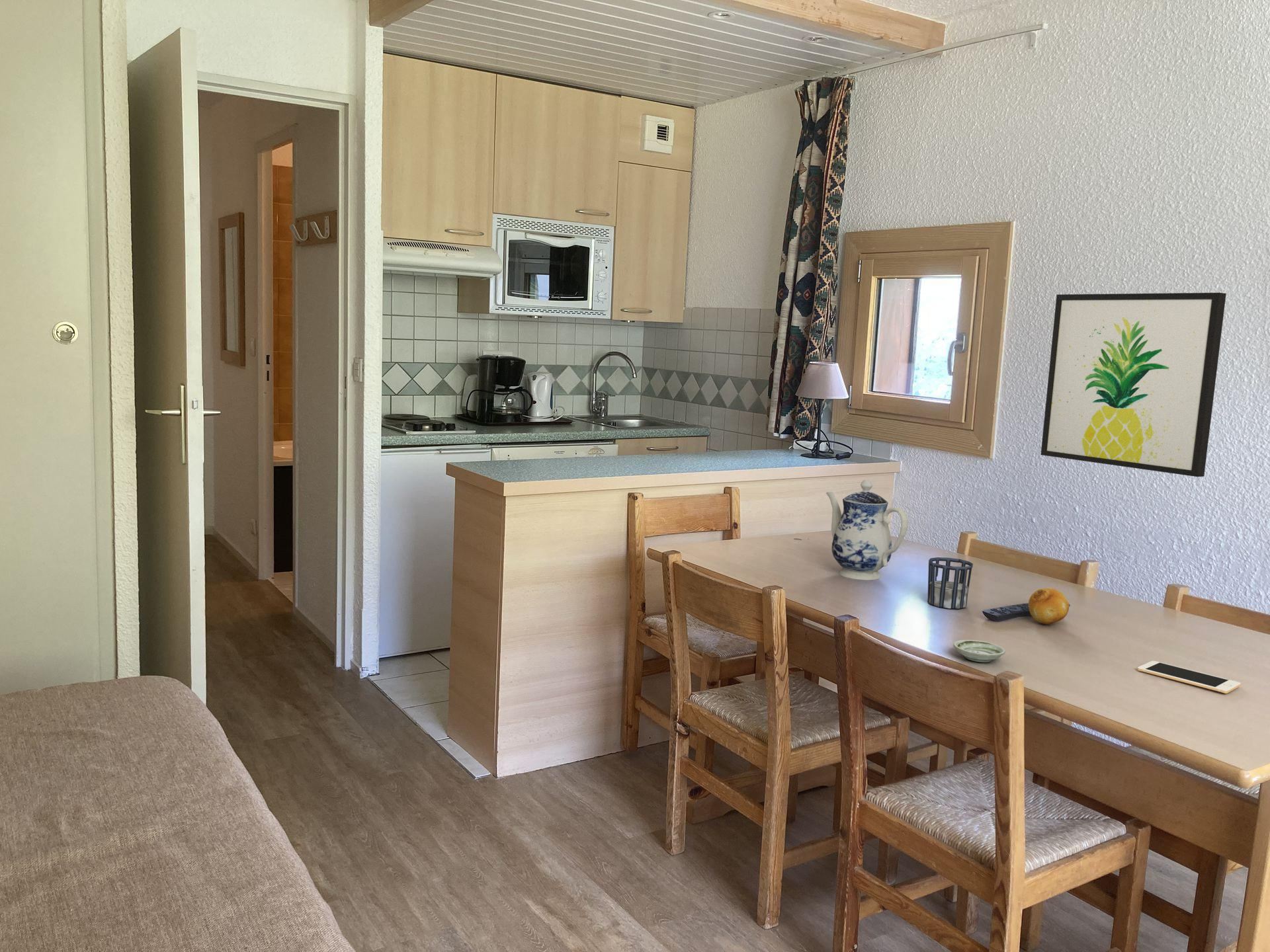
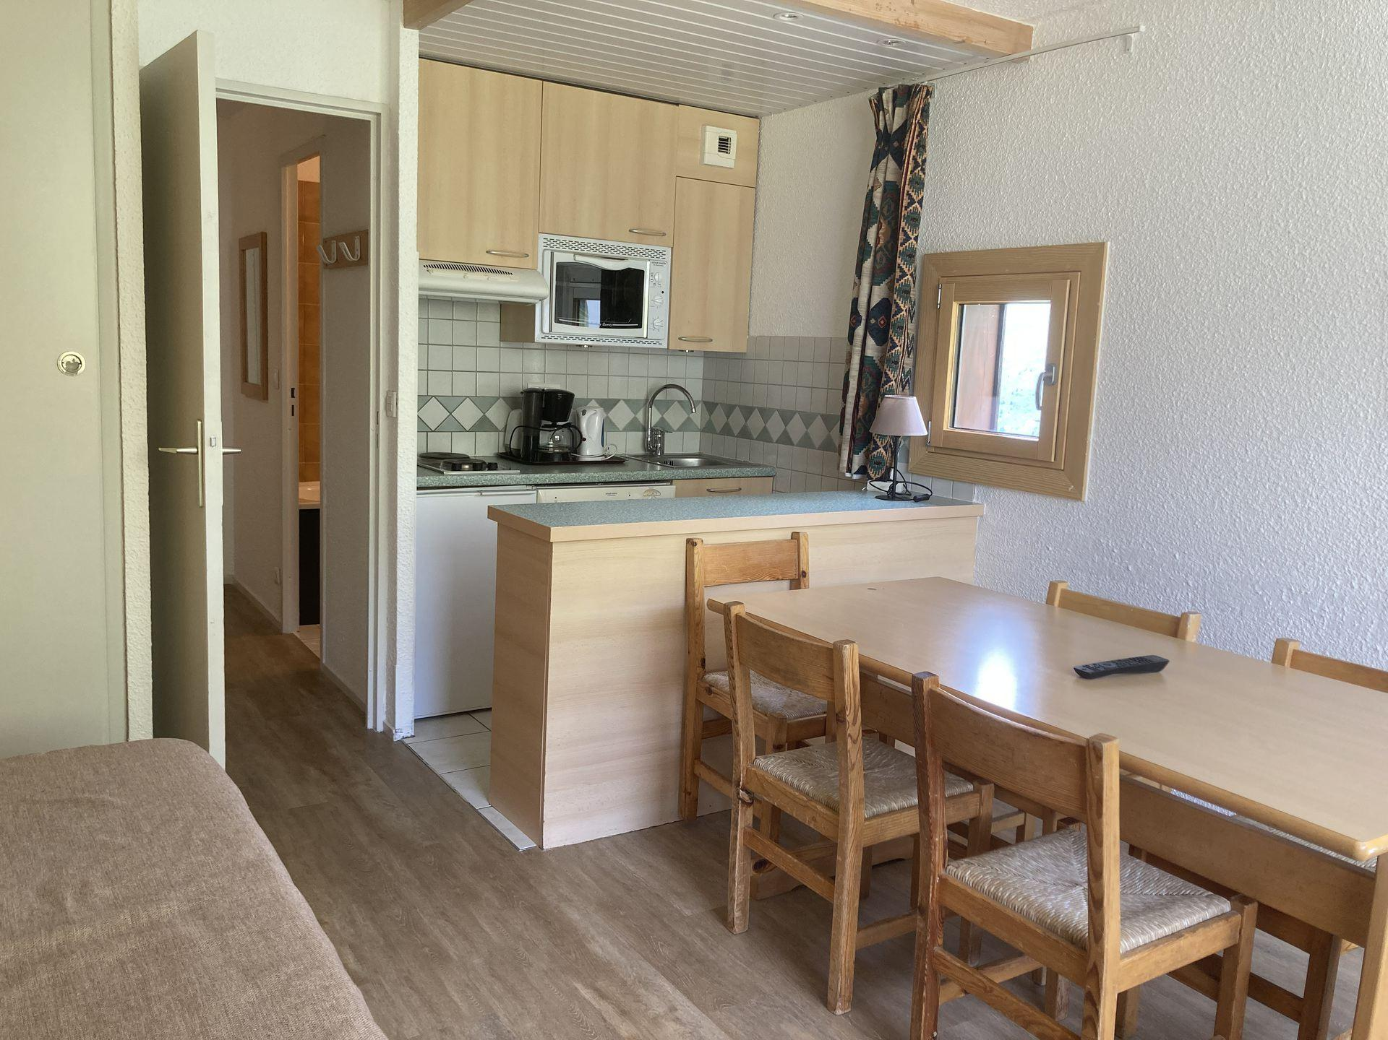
- saucer [952,639,1006,663]
- wall art [1040,292,1227,477]
- fruit [1028,588,1070,625]
- cell phone [1136,660,1242,694]
- teapot [825,479,909,581]
- cup [927,557,974,610]
